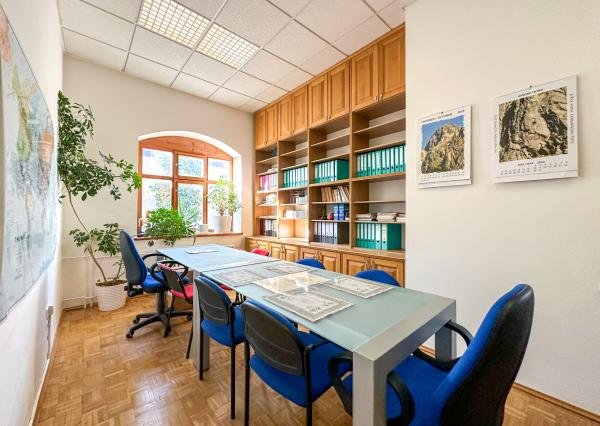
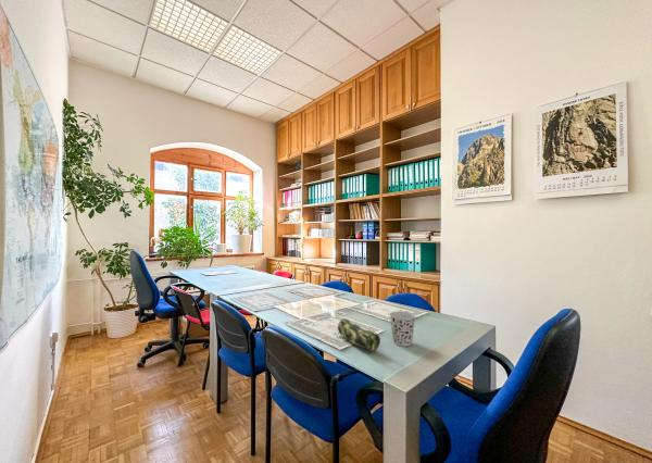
+ pencil case [337,317,381,352]
+ cup [388,310,416,348]
